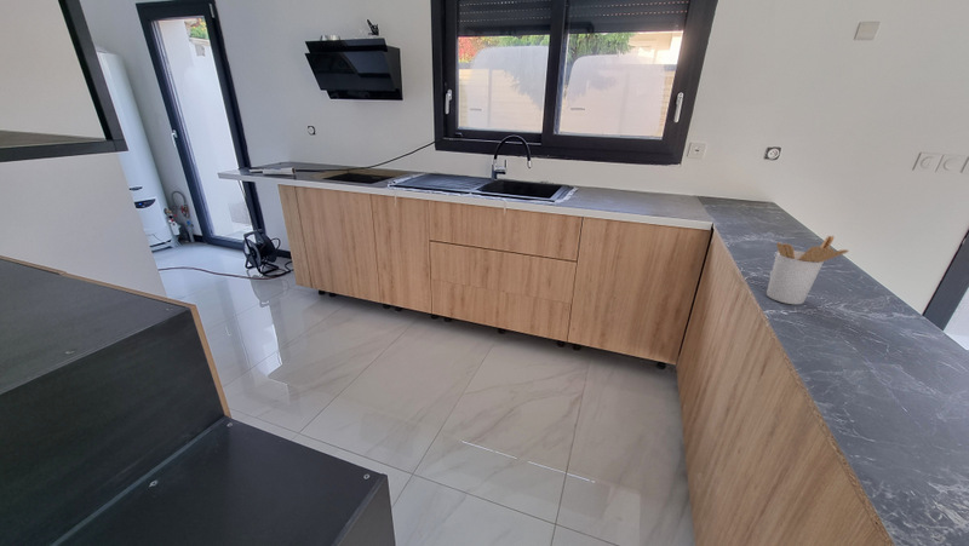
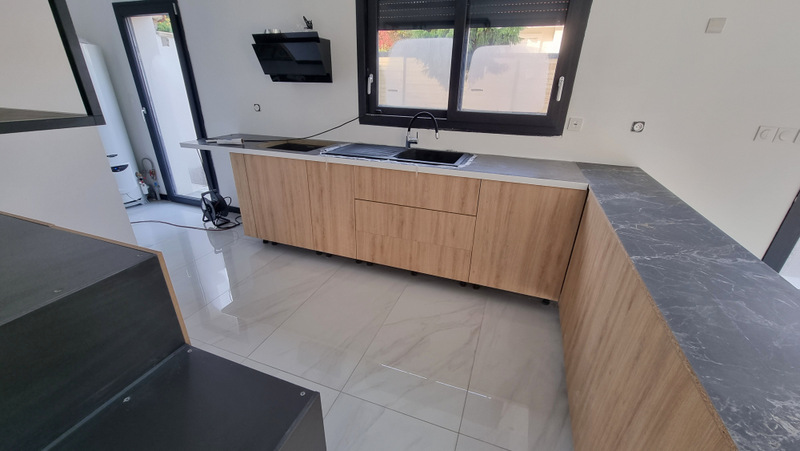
- utensil holder [766,235,849,306]
